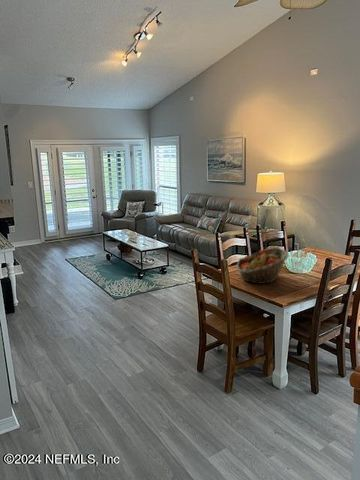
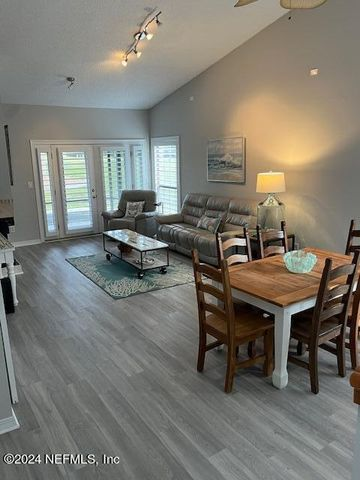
- fruit basket [235,247,290,285]
